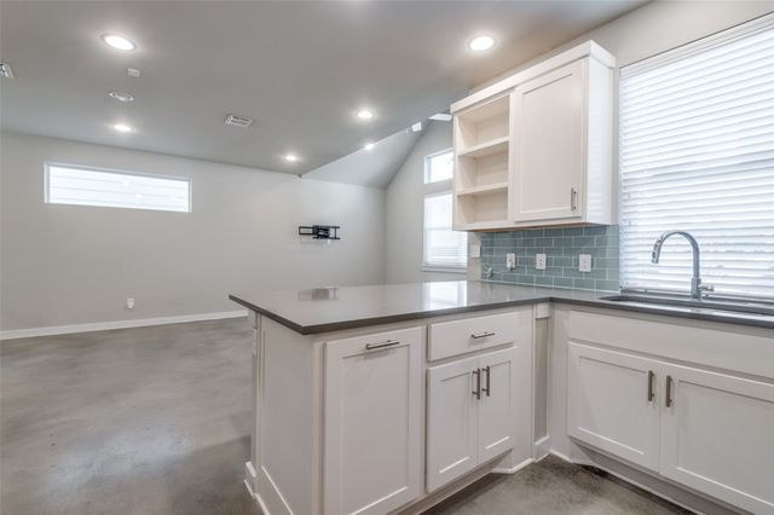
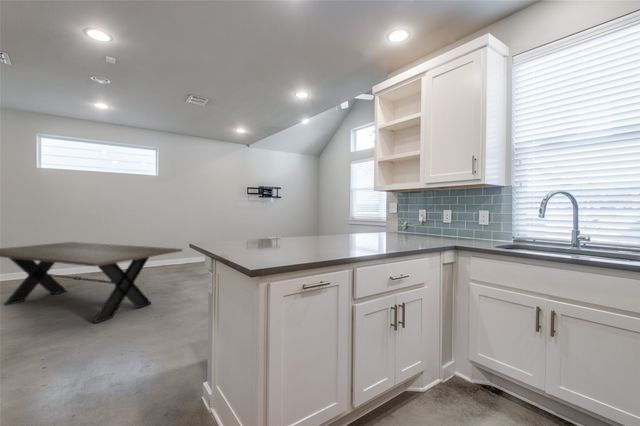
+ dining table [0,241,184,324]
